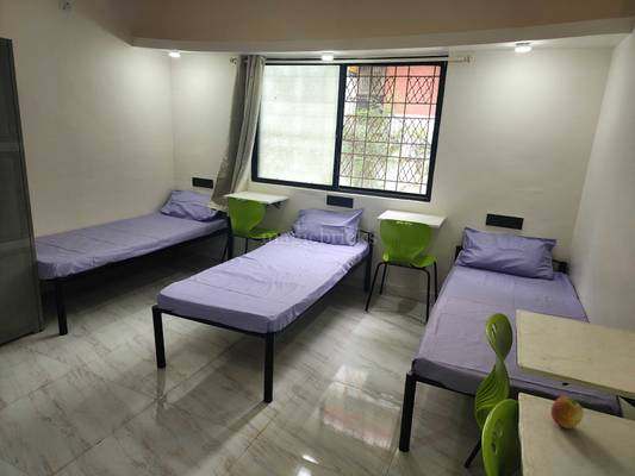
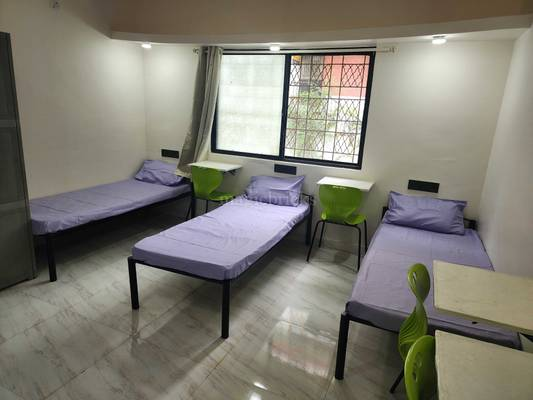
- apple [550,395,585,430]
